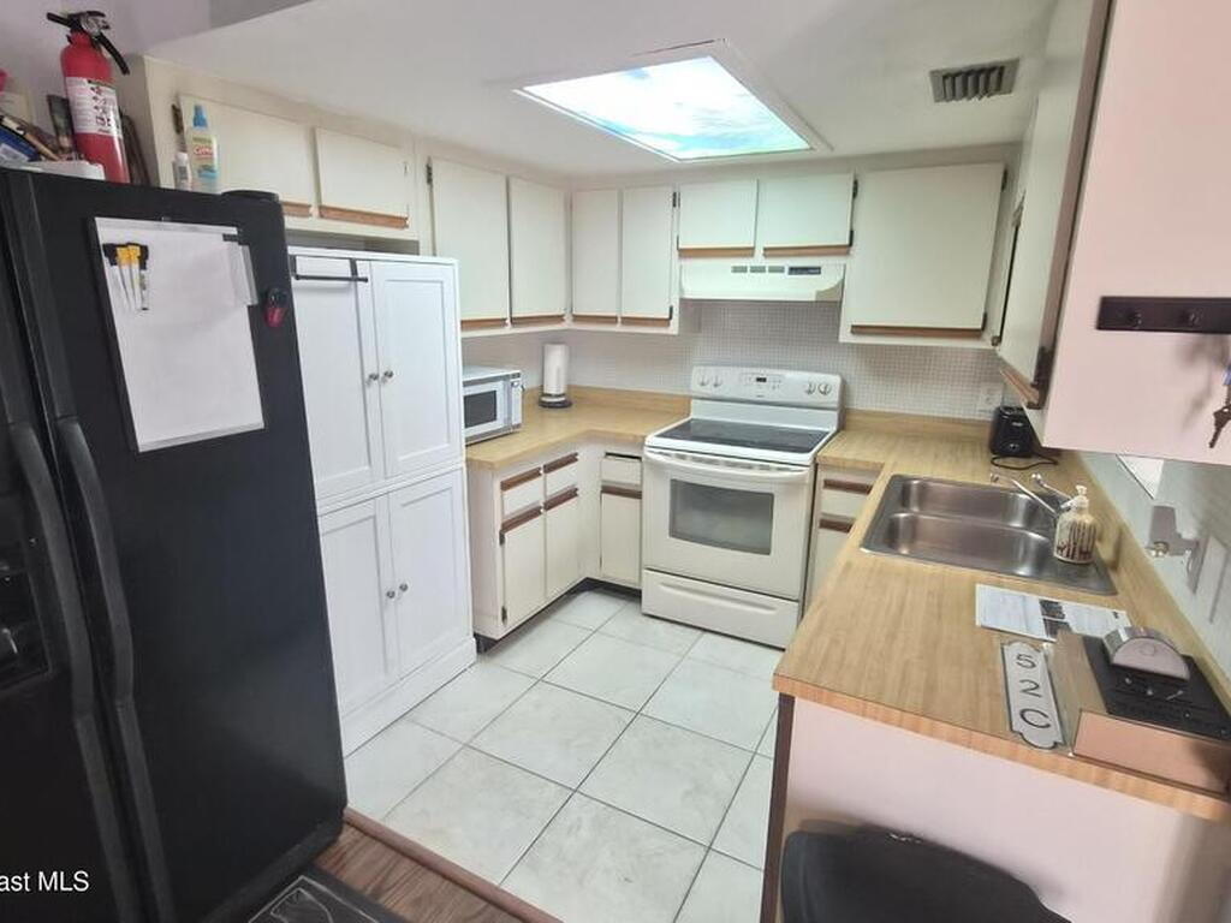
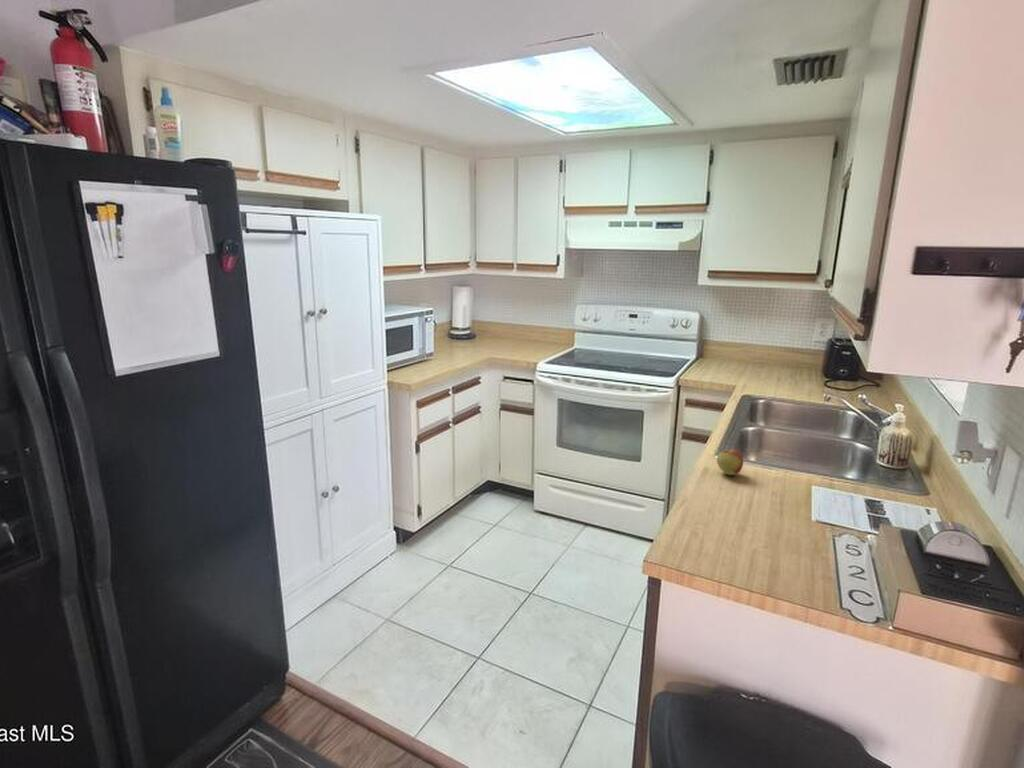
+ apple [716,448,744,476]
